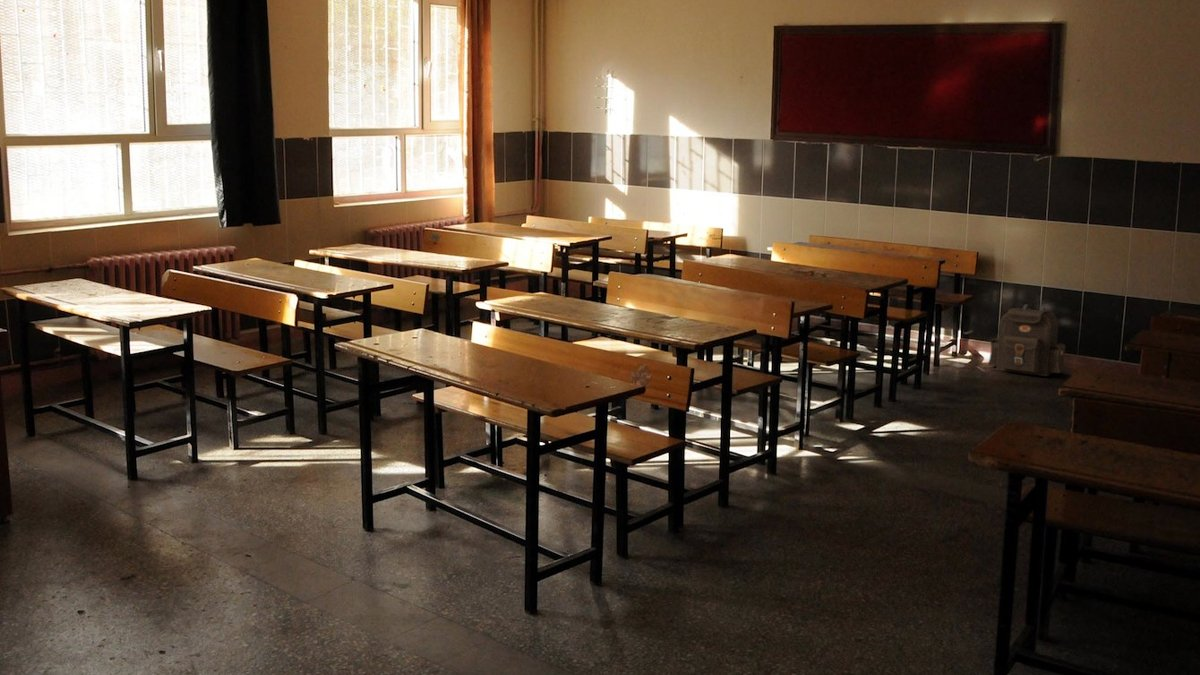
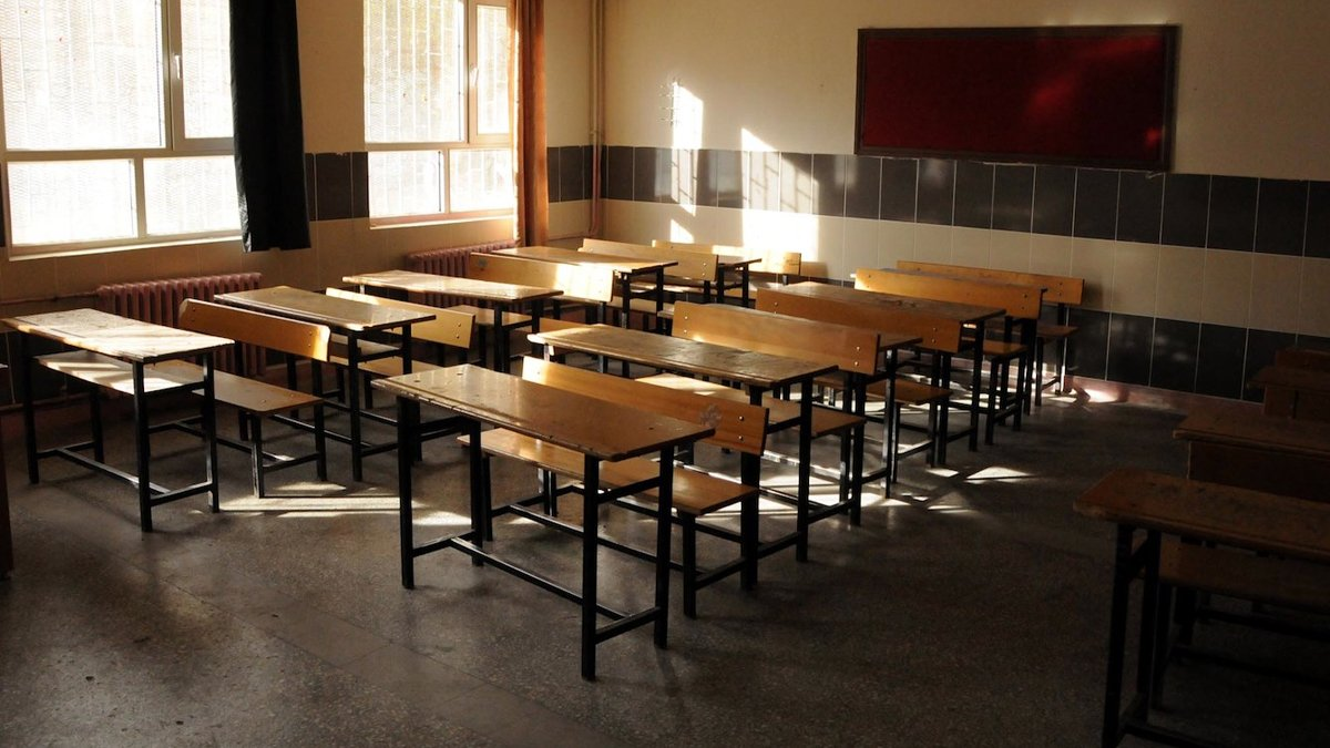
- backpack [987,303,1066,377]
